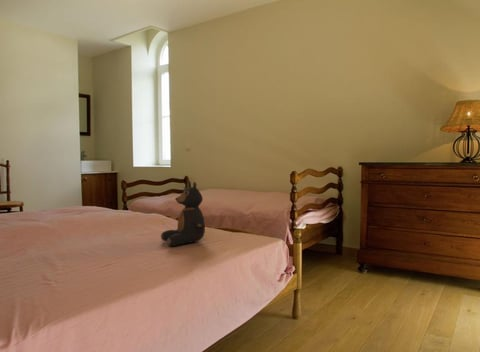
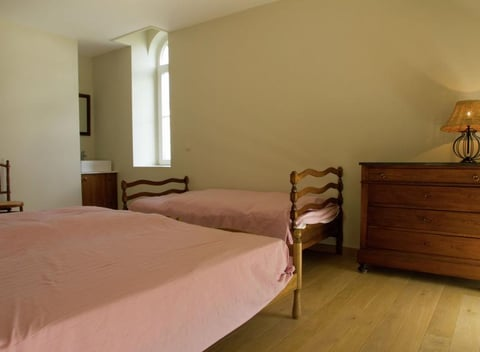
- teddy bear [160,180,206,247]
